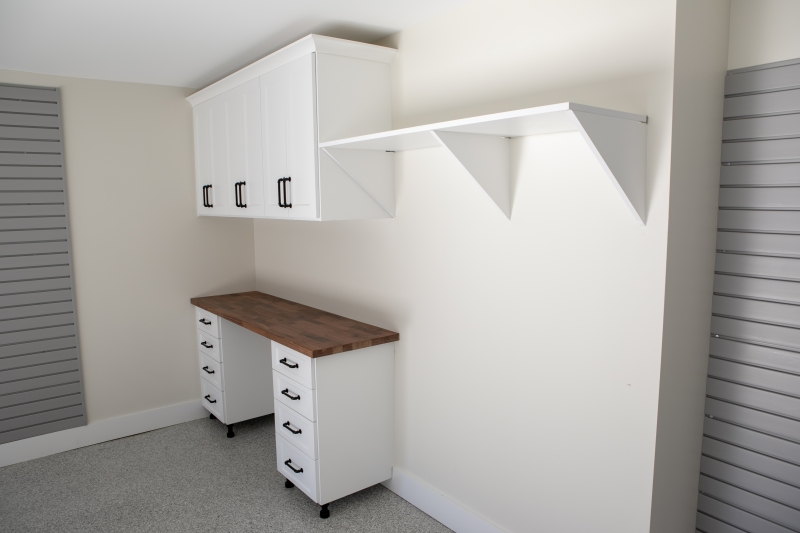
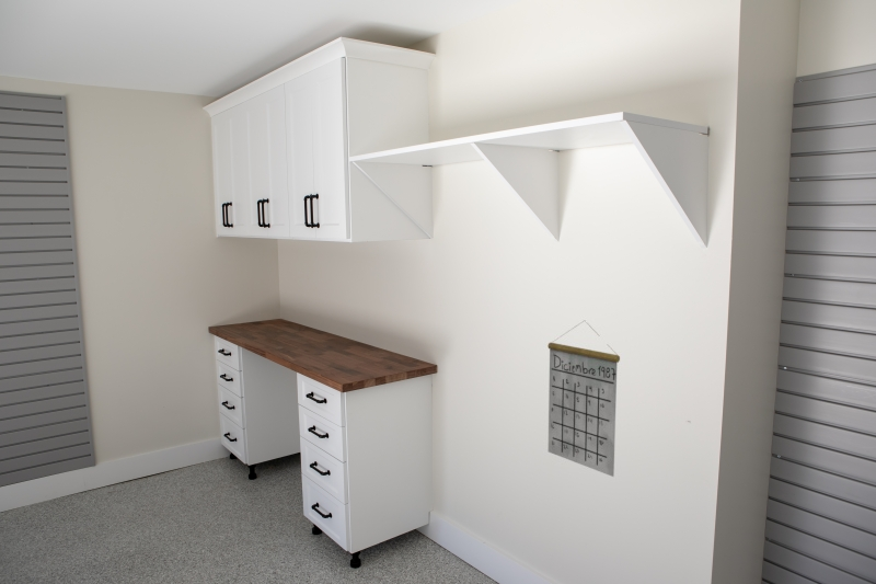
+ calendar [546,320,621,478]
